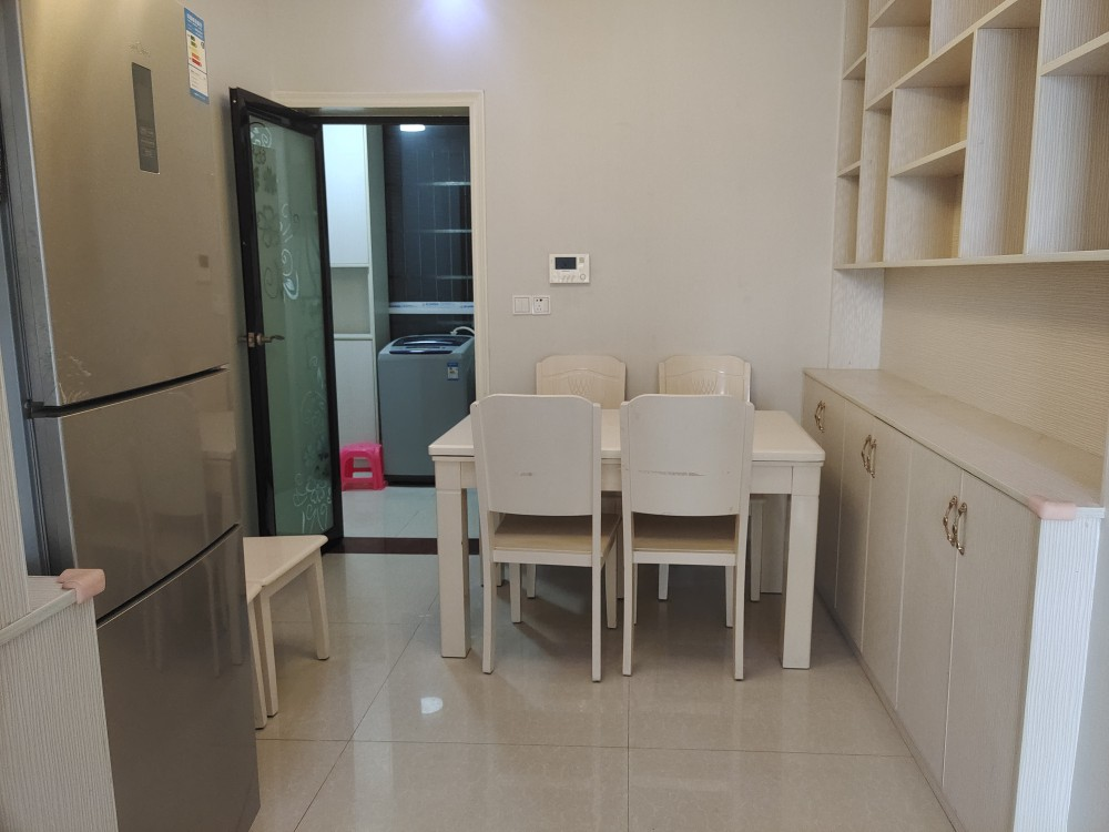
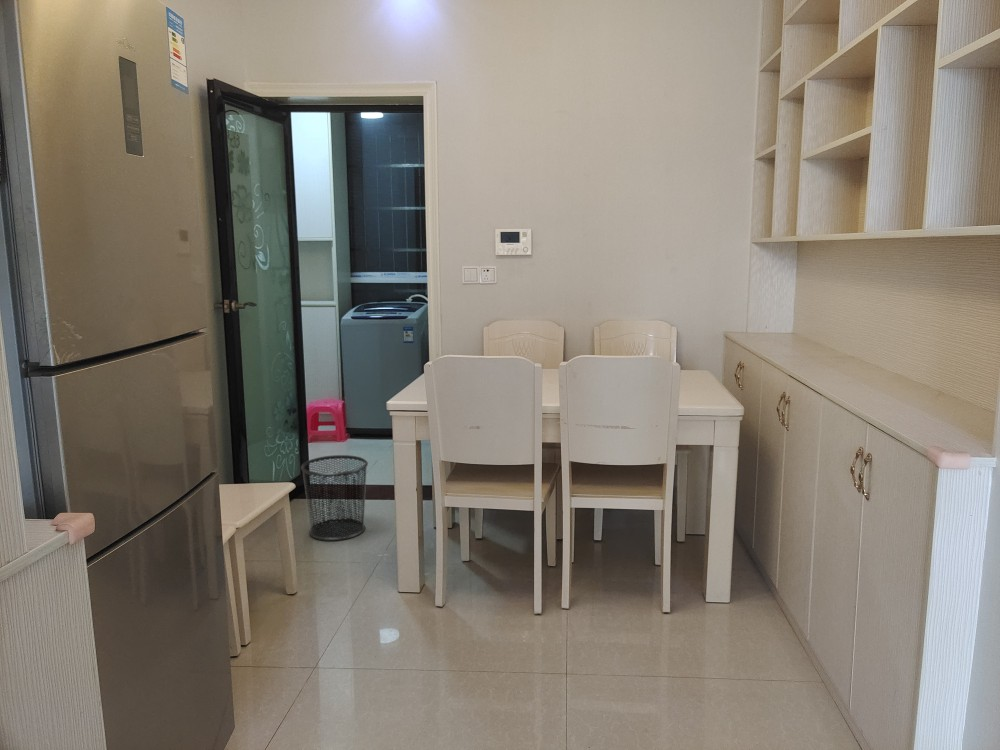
+ waste bin [300,454,369,542]
